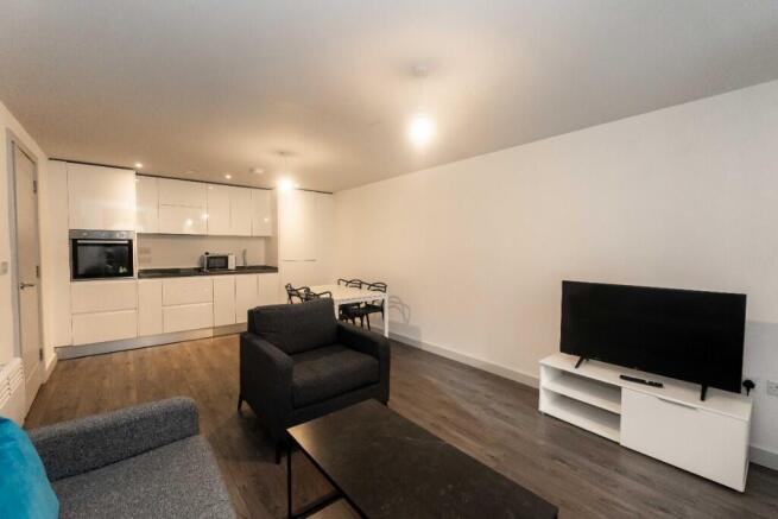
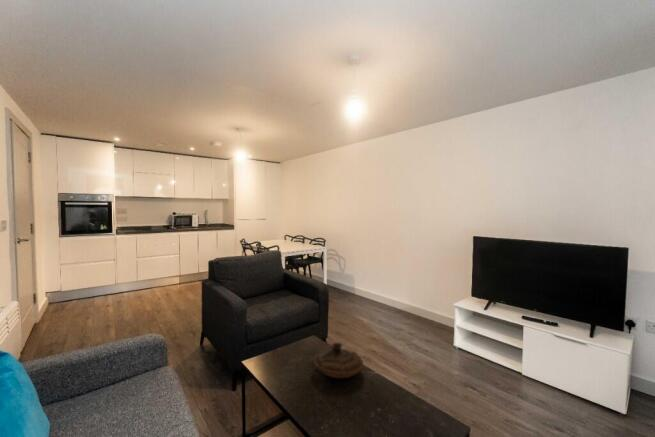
+ decorative bowl [312,341,364,379]
